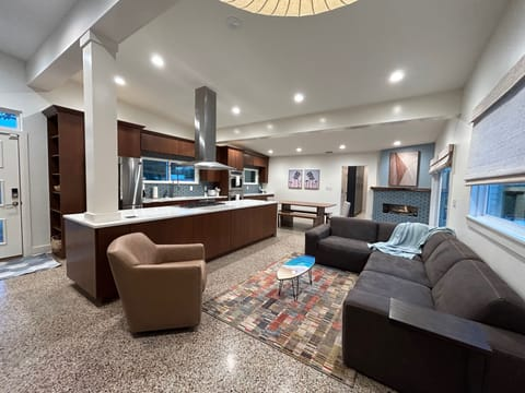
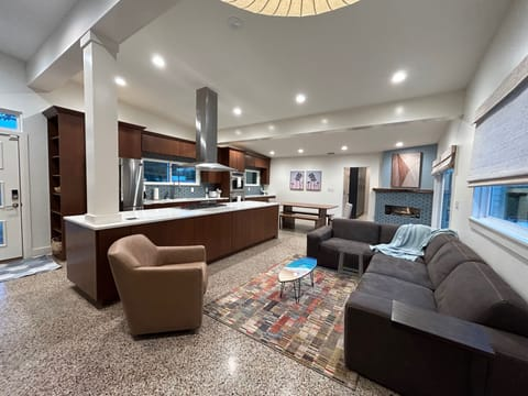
+ footstool [336,246,365,282]
